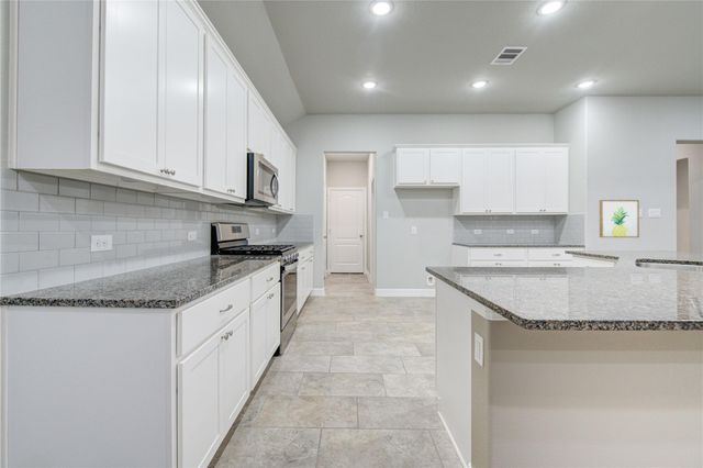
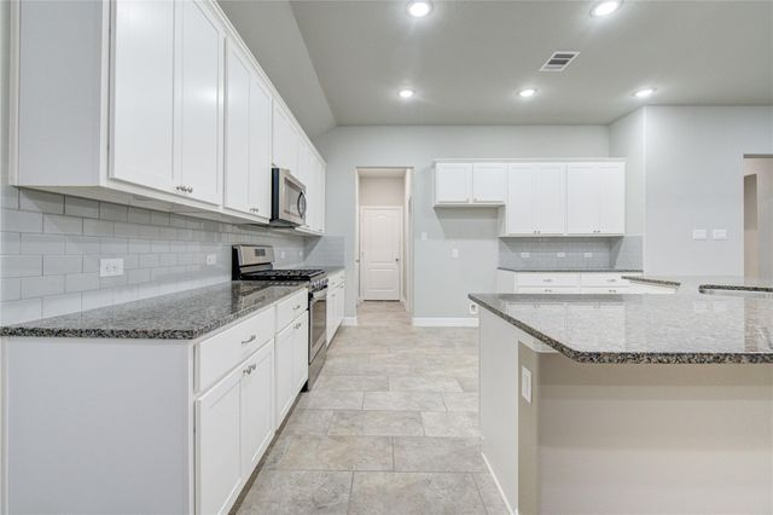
- wall art [599,199,640,238]
